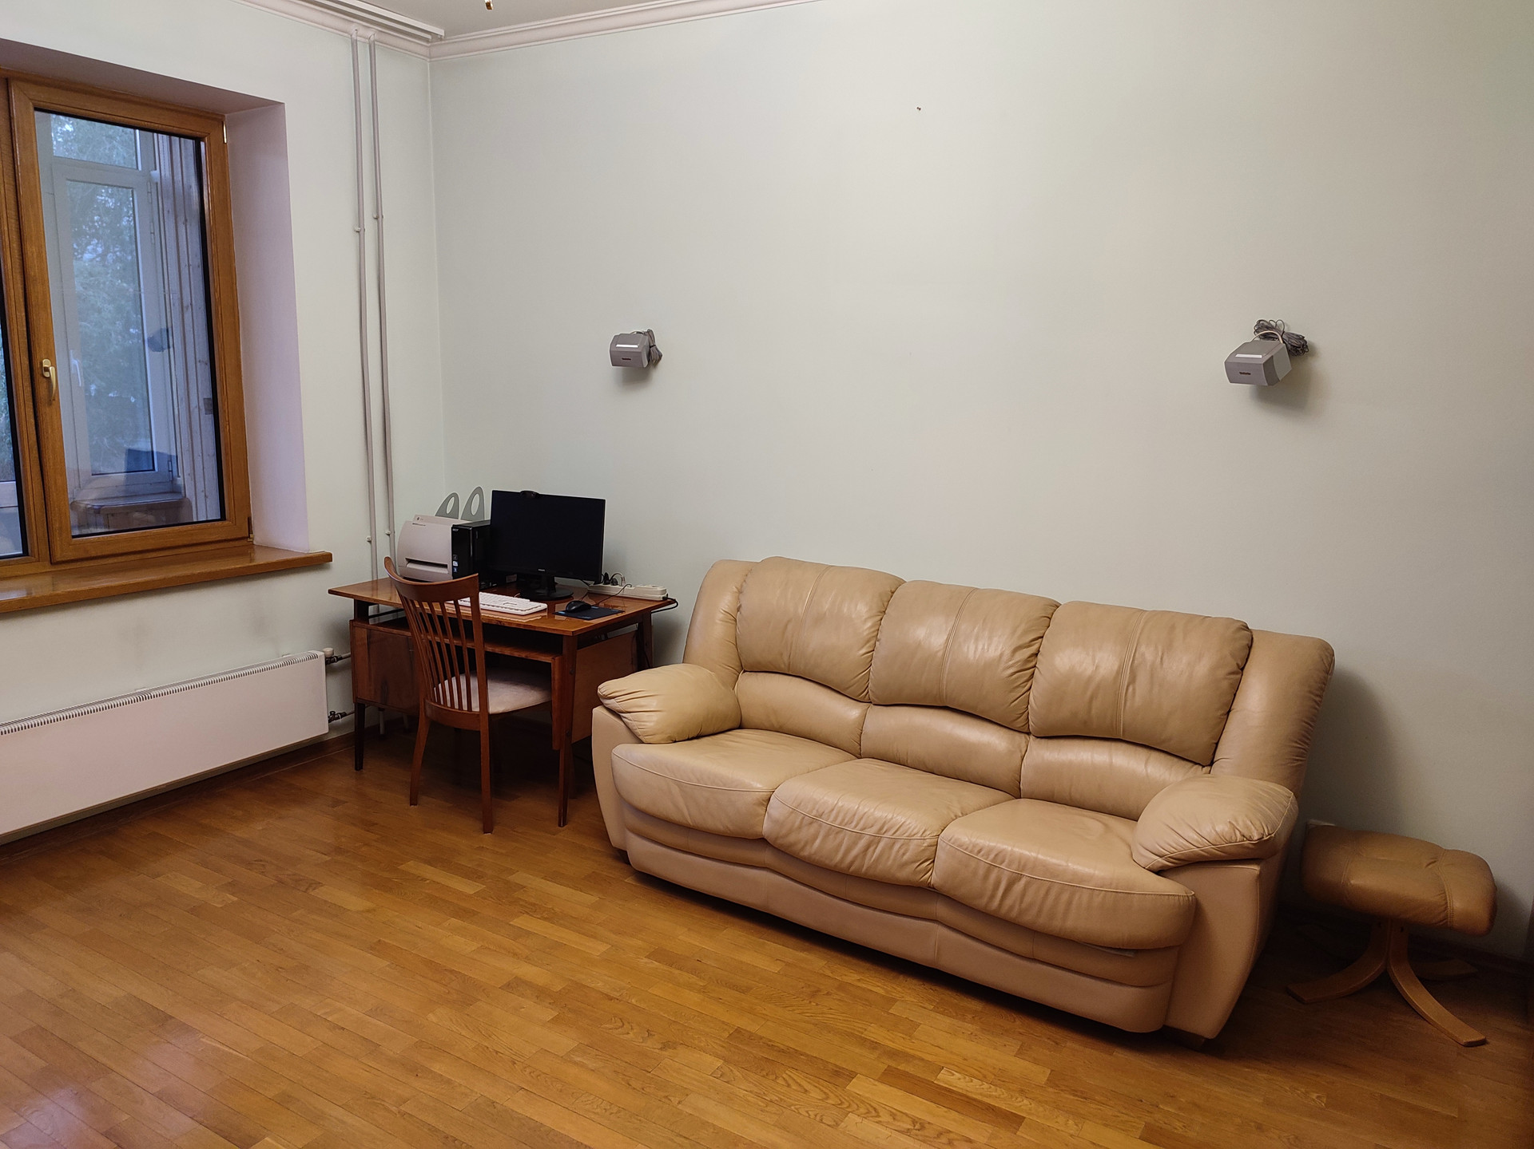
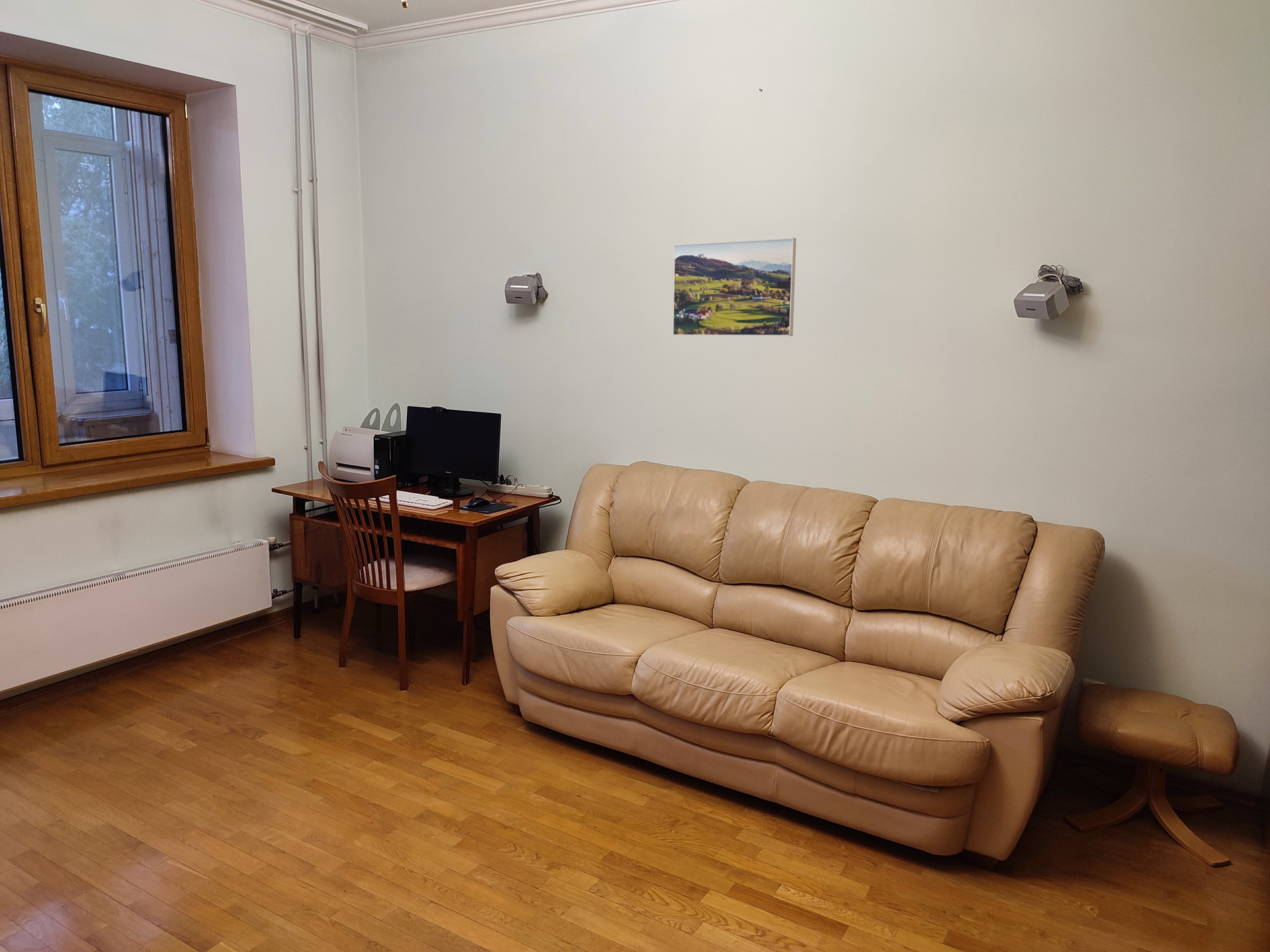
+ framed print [672,237,797,337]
